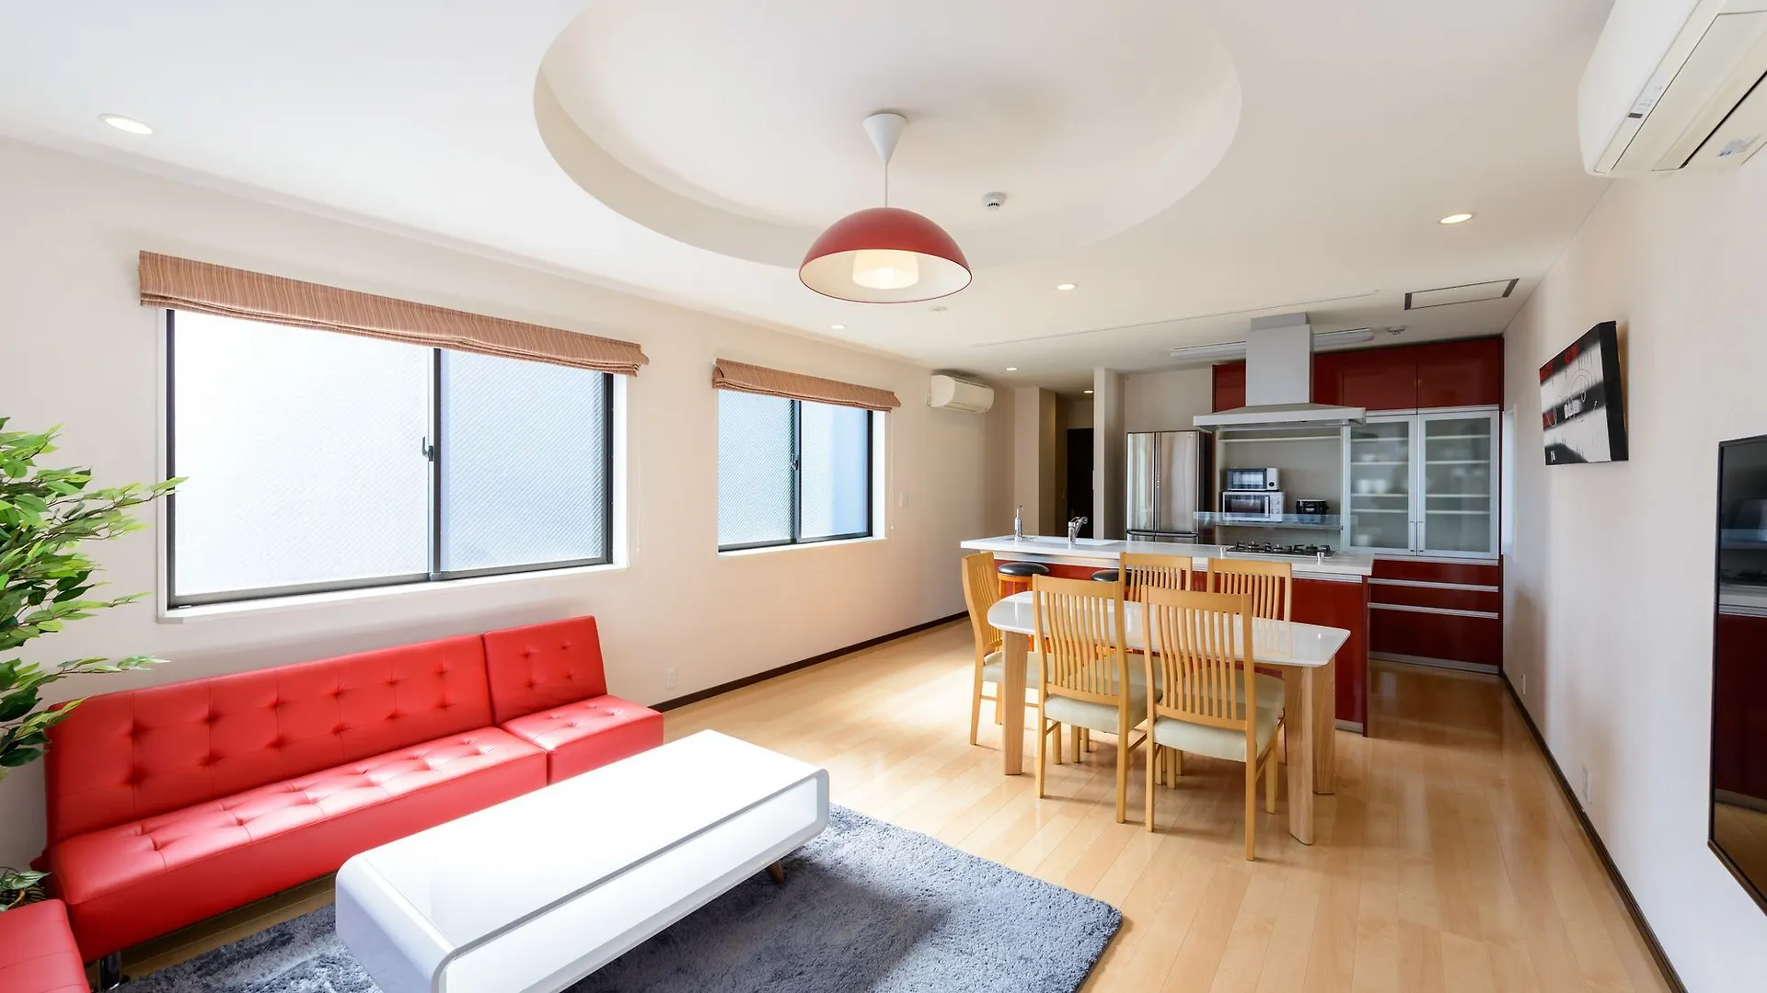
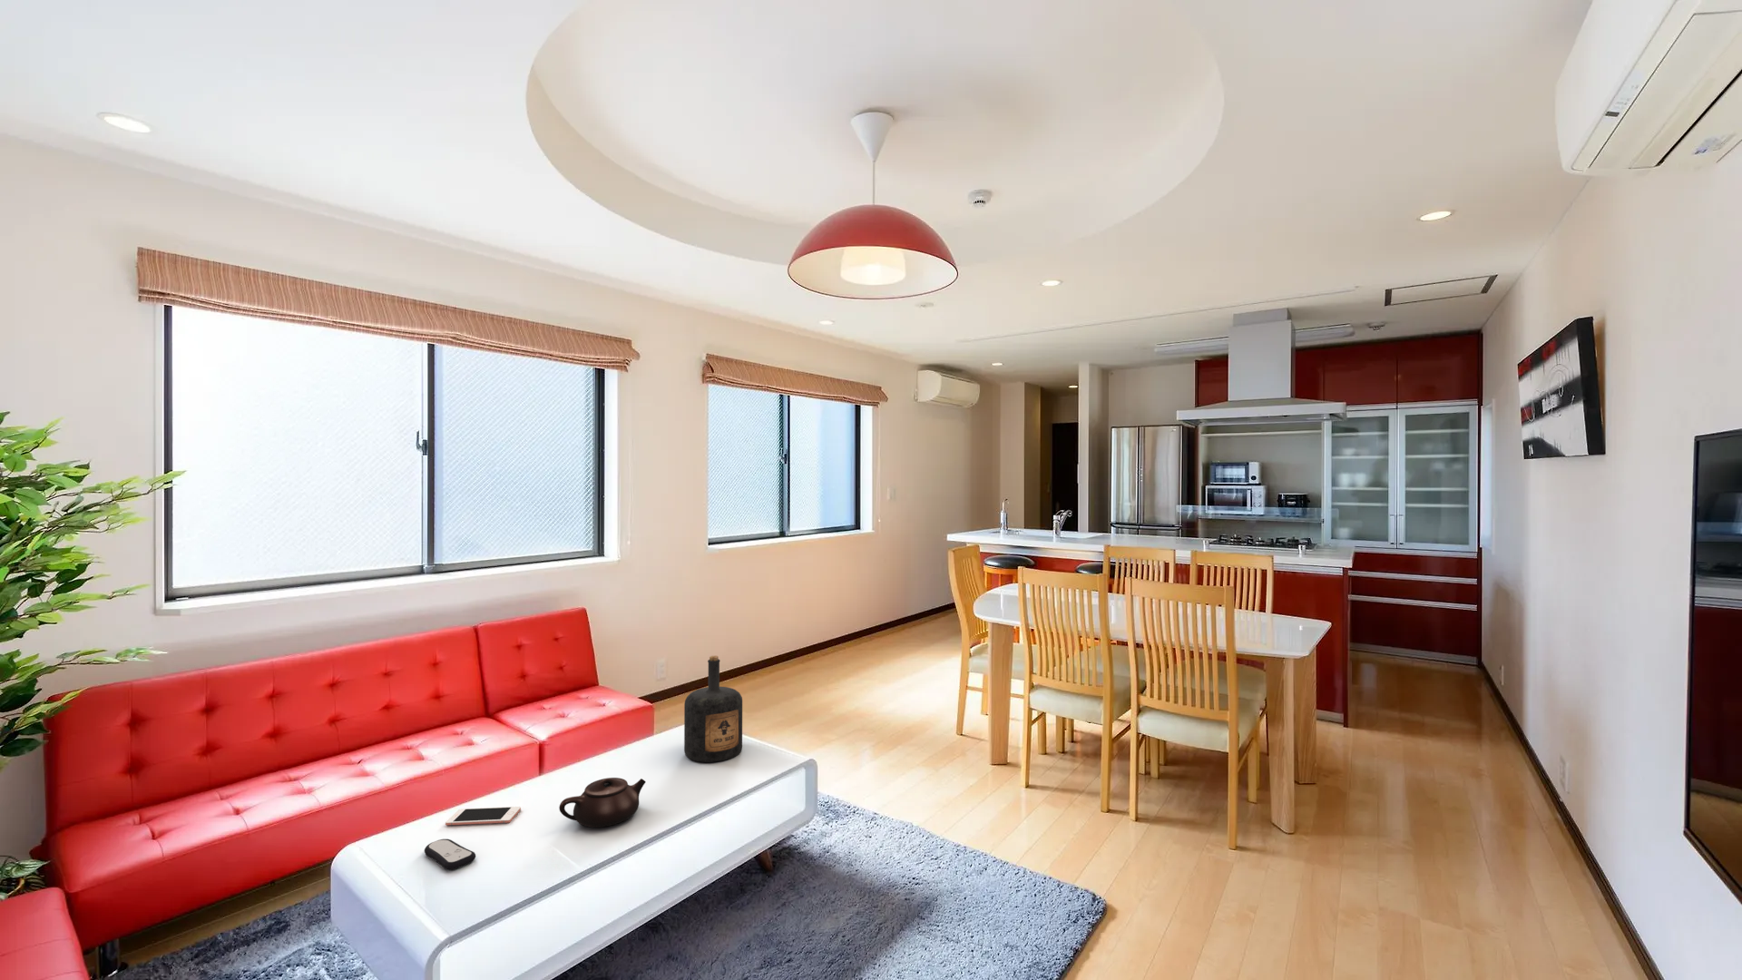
+ bottle [683,656,743,763]
+ remote control [424,839,476,871]
+ cell phone [445,805,522,827]
+ teapot [558,777,646,828]
